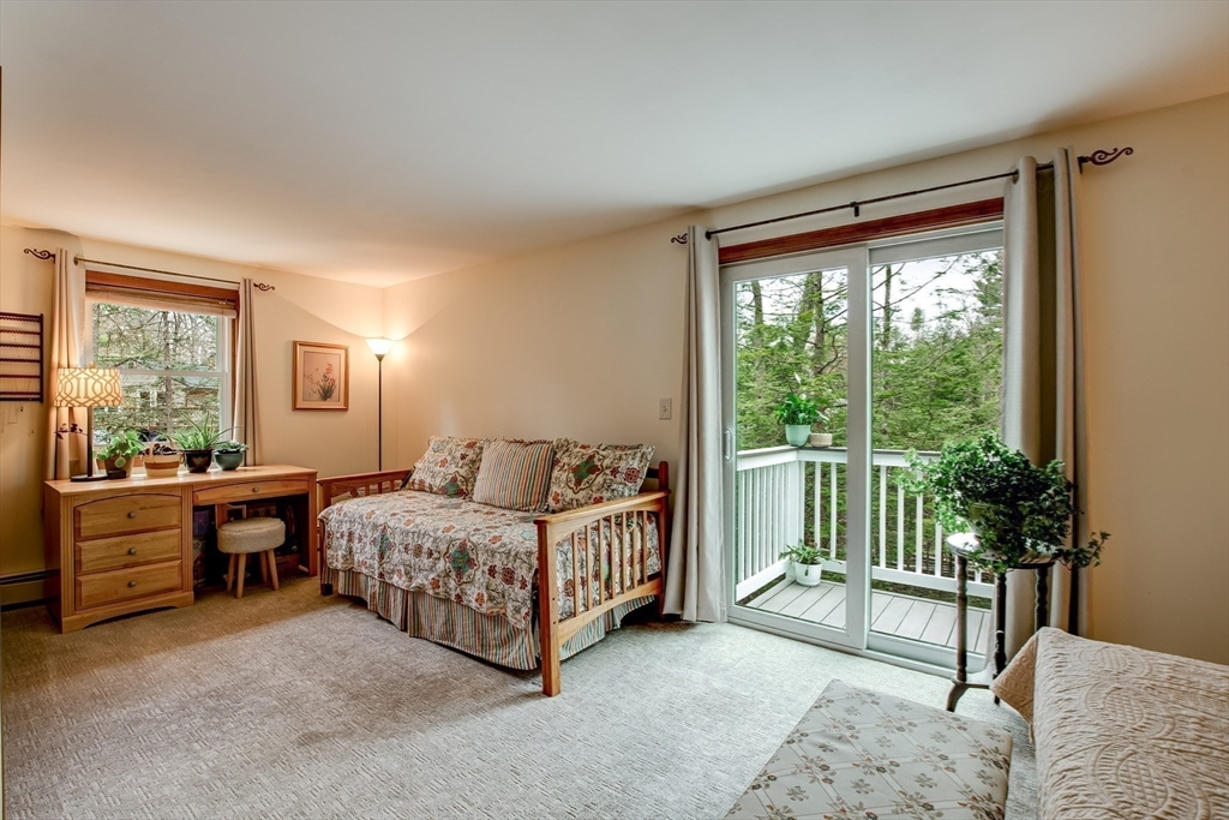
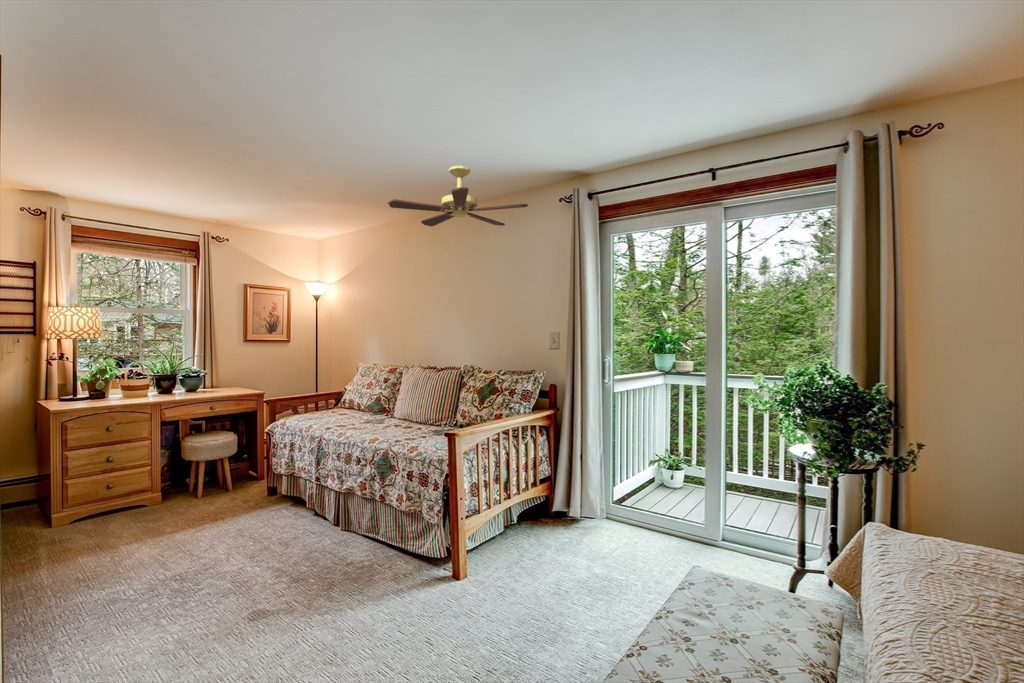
+ ceiling fan [387,165,529,227]
